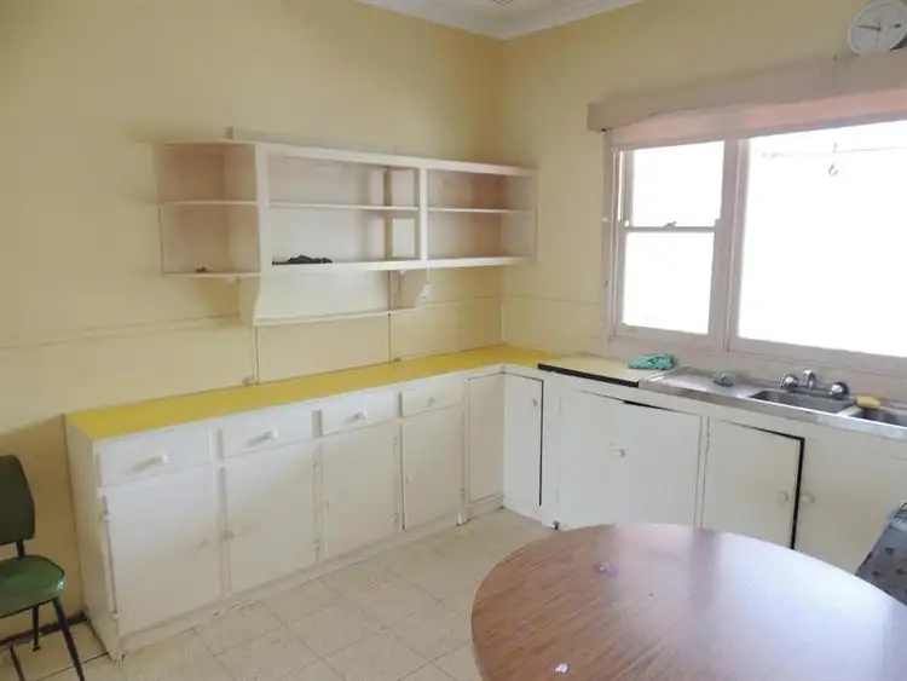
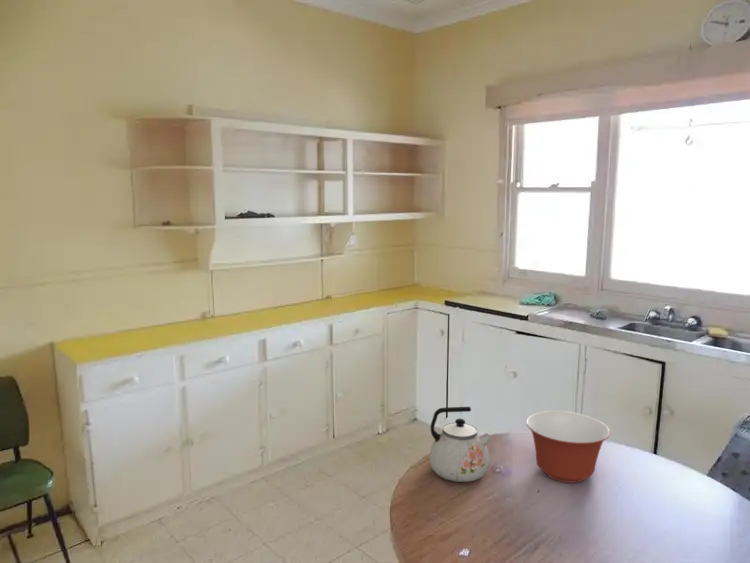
+ mixing bowl [525,410,611,484]
+ kettle [429,406,493,483]
